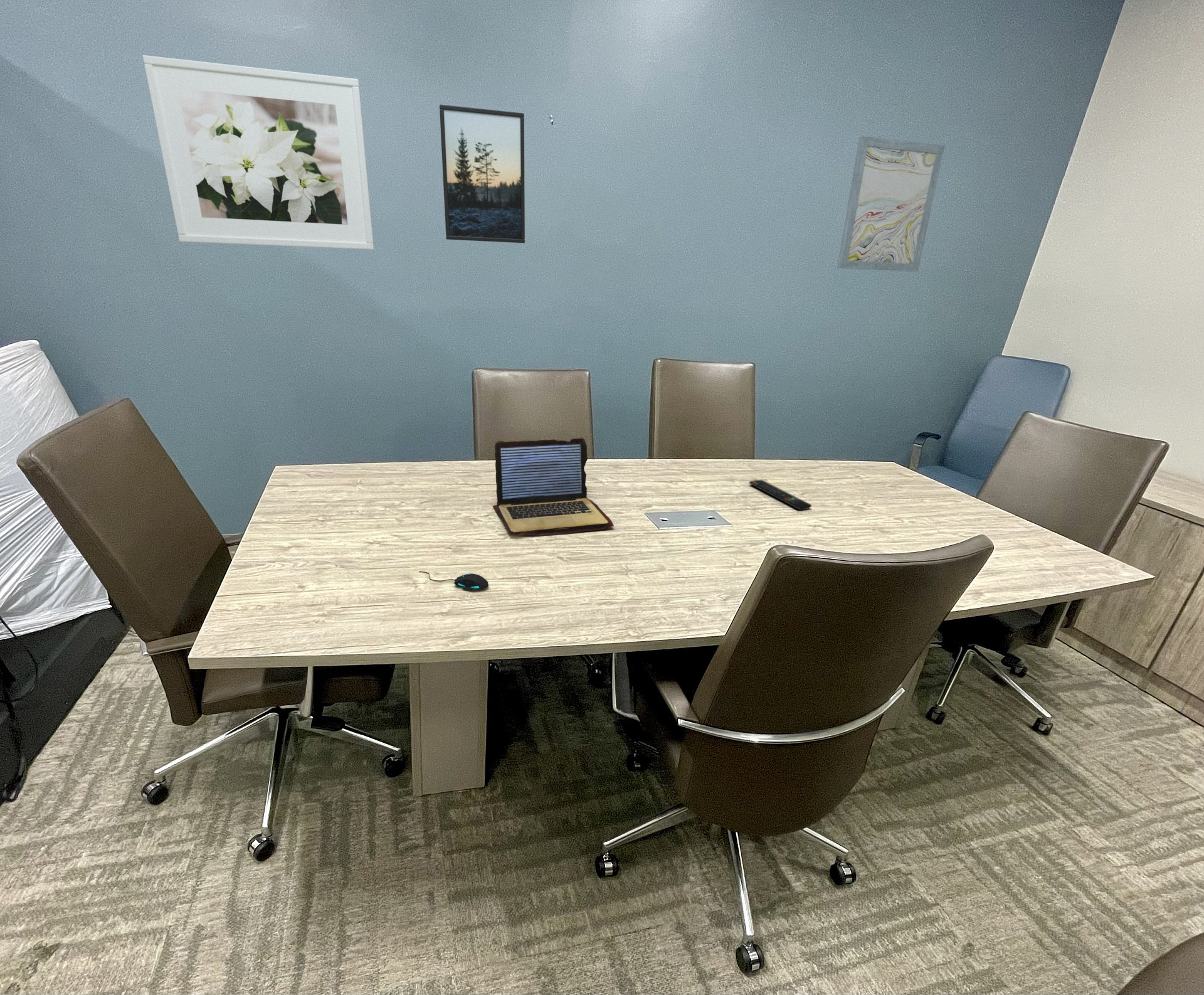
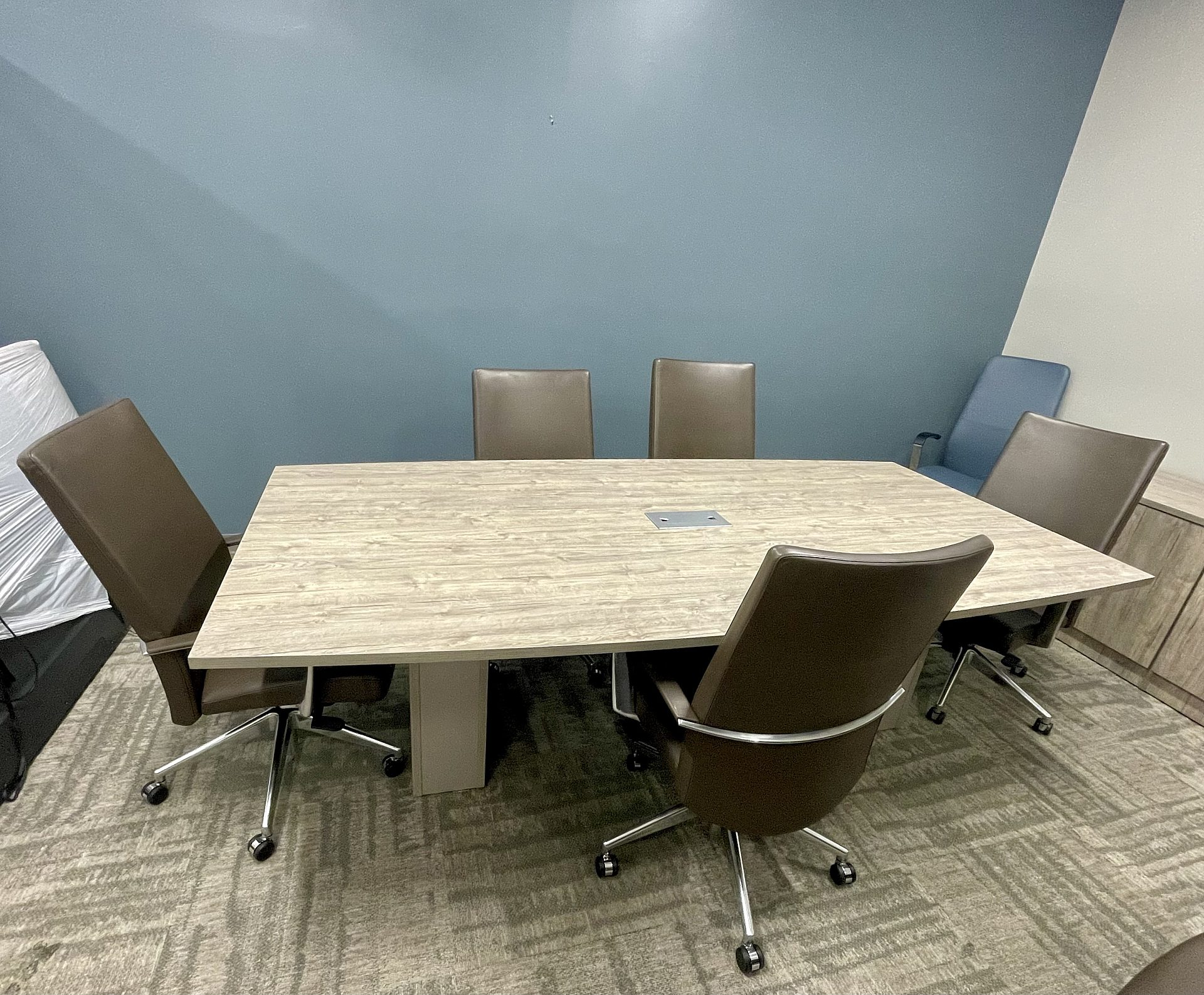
- wall art [837,136,946,272]
- remote control [748,479,812,511]
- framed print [142,55,374,250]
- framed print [439,104,525,243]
- mouse [418,571,489,592]
- laptop [492,437,615,536]
